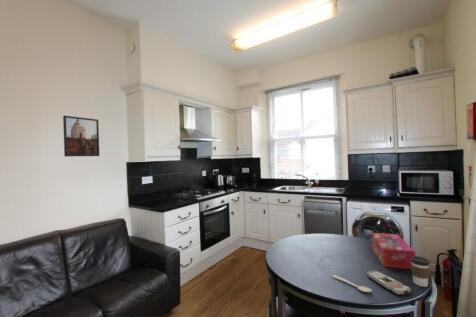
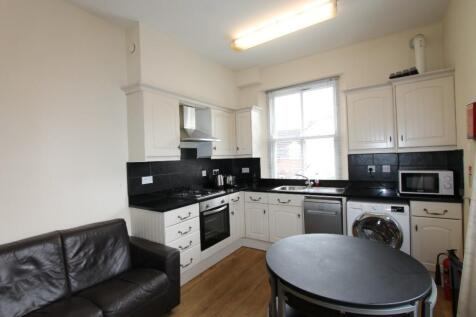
- tissue box [371,232,416,270]
- spoon [331,274,373,293]
- coffee cup [410,255,431,288]
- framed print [62,115,100,157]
- remote control [366,270,412,296]
